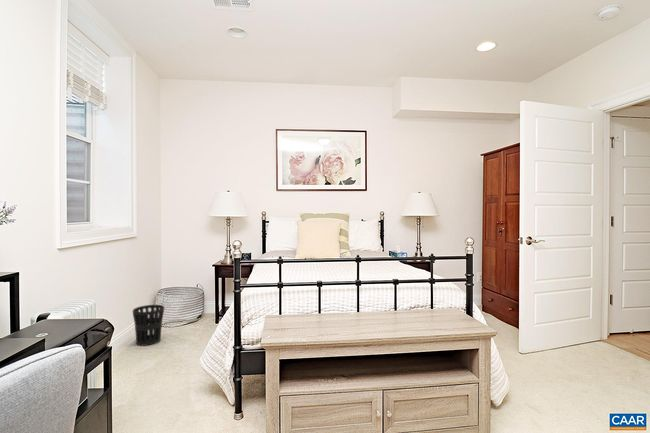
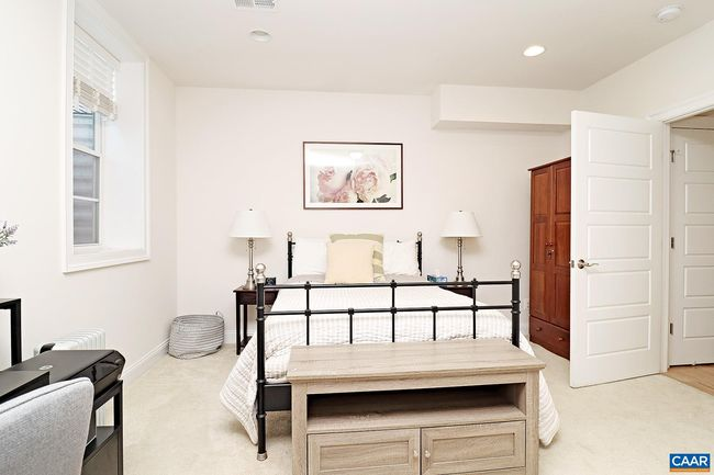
- wastebasket [132,304,165,347]
